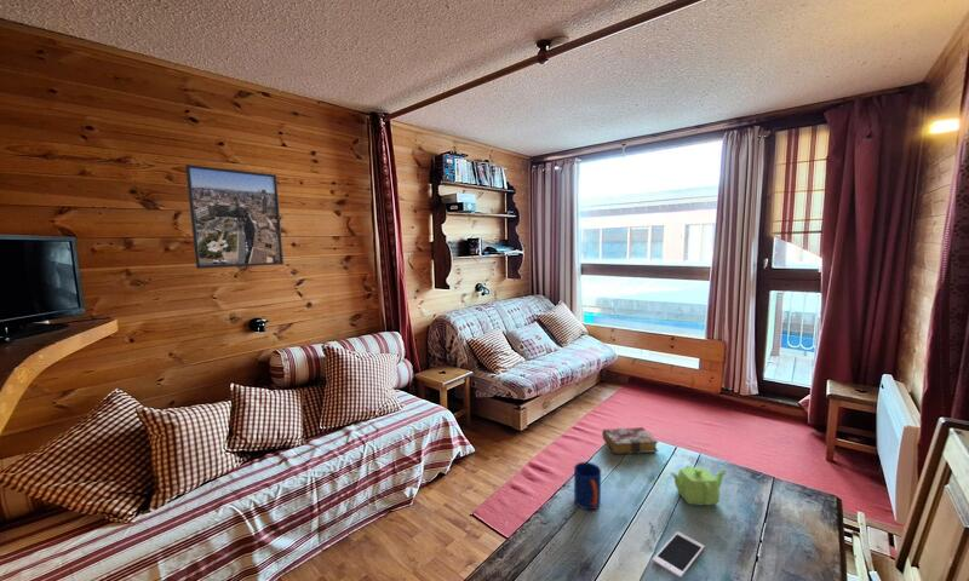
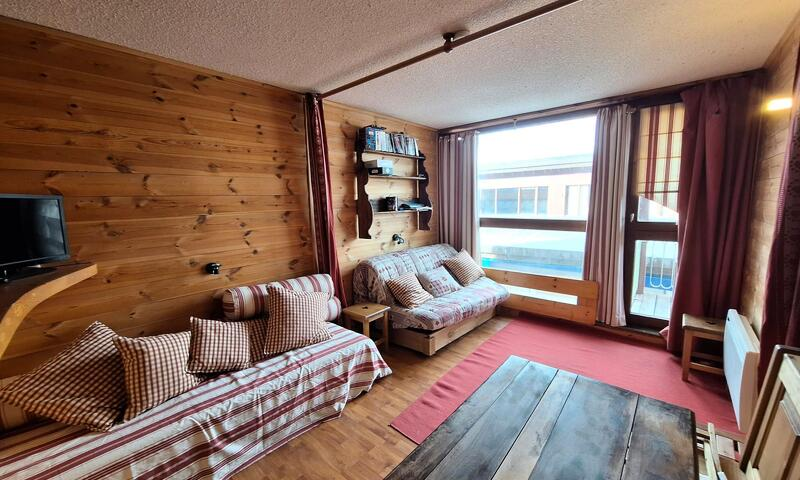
- teapot [669,465,728,506]
- book [601,426,659,455]
- cell phone [652,530,706,579]
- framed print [184,163,285,270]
- mug [573,461,602,511]
